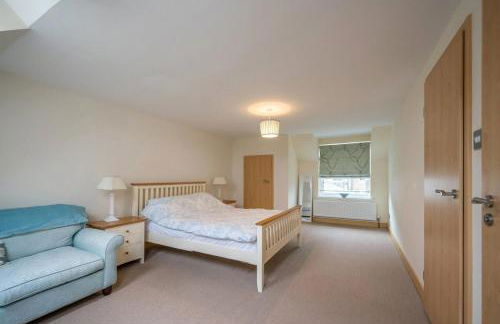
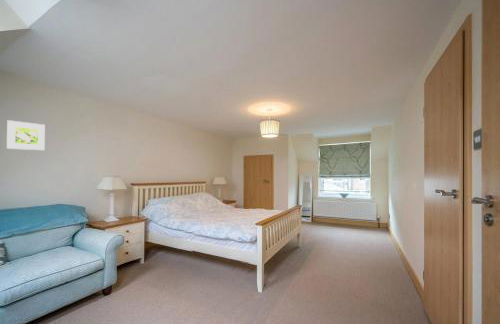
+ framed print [6,119,46,151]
